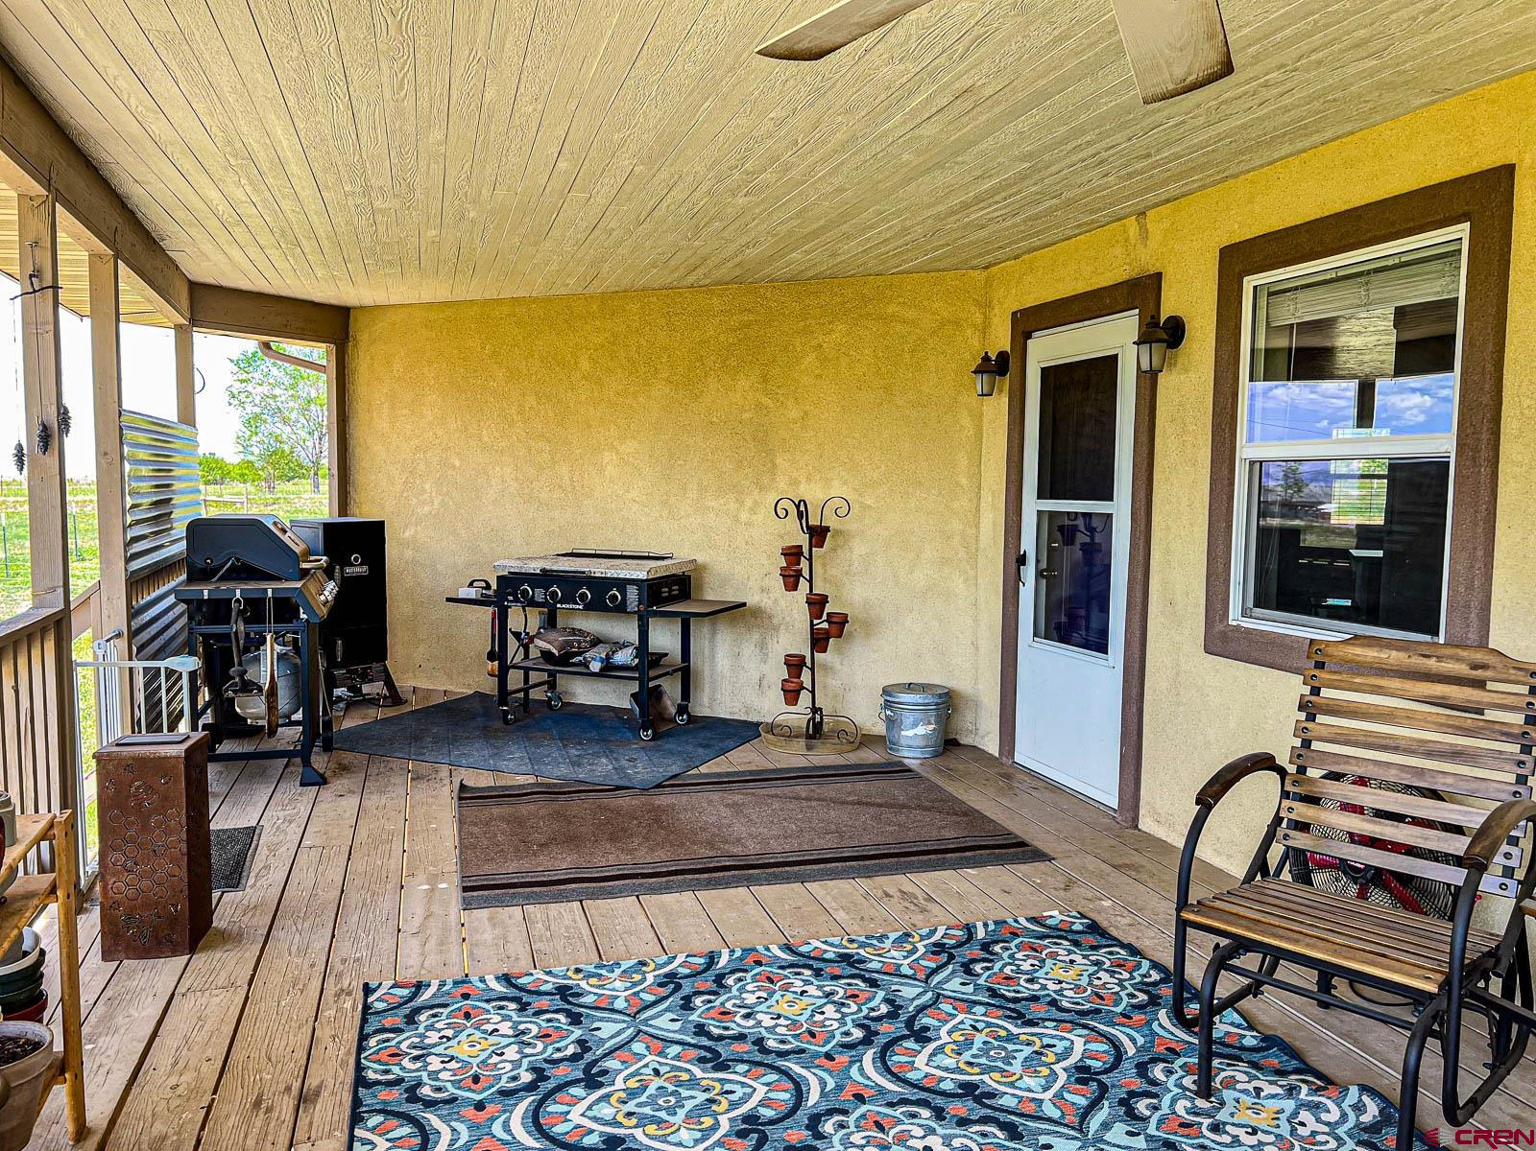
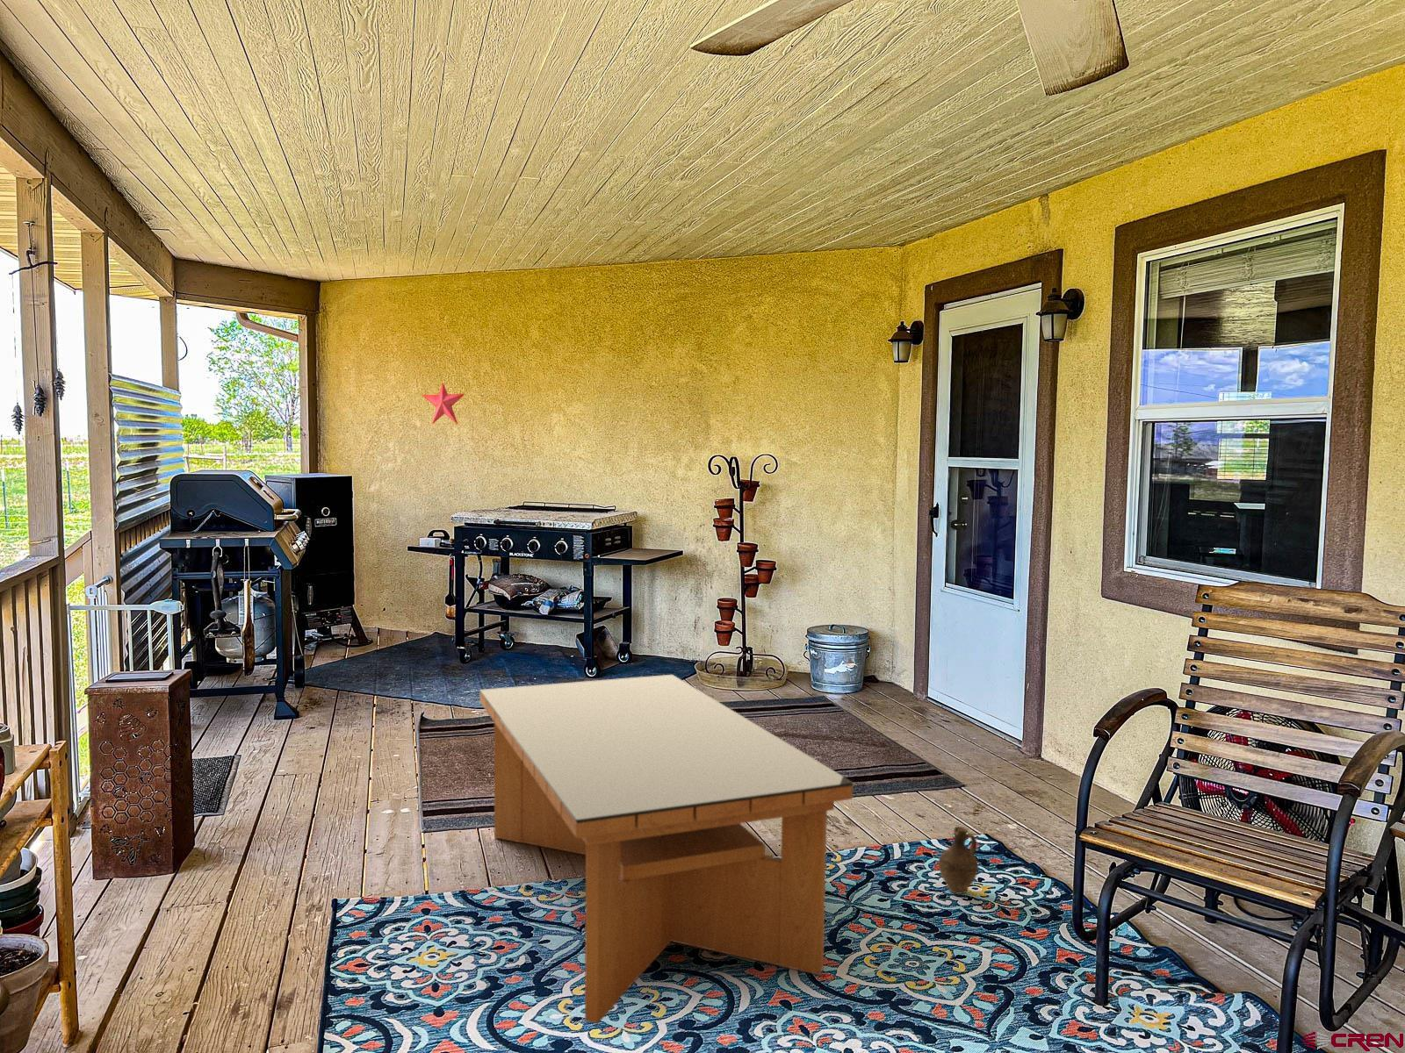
+ decorative star [422,382,466,425]
+ coffee table [479,674,854,1025]
+ ceramic jug [938,826,979,895]
